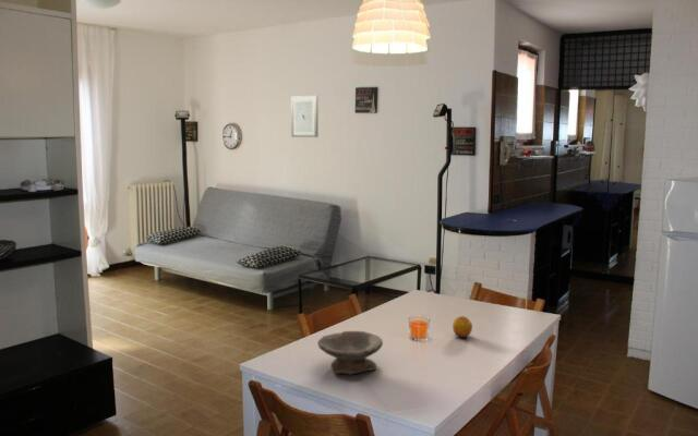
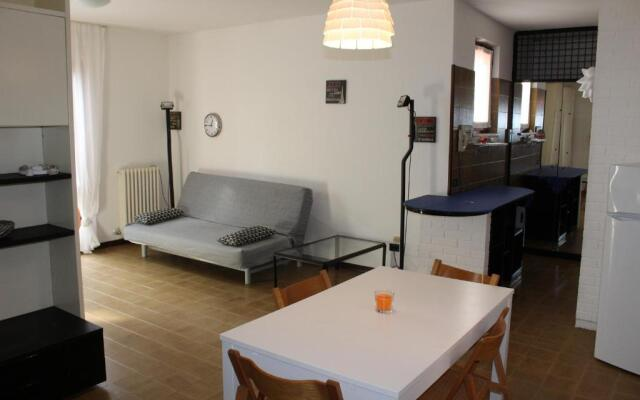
- wall art [290,95,320,138]
- fruit [452,315,473,339]
- bowl [316,330,384,376]
